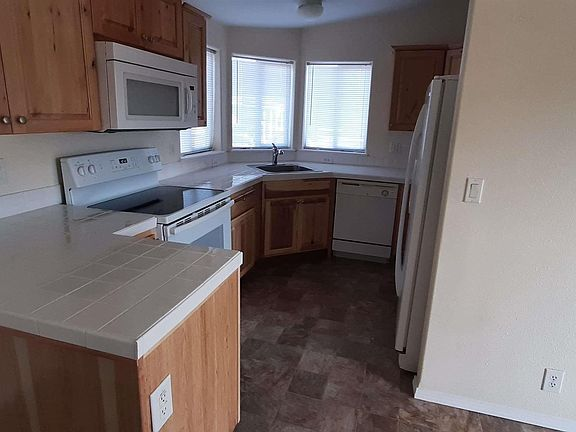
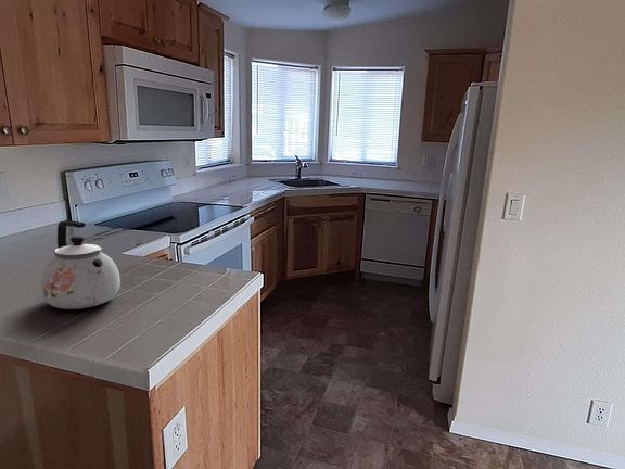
+ kettle [39,219,122,310]
